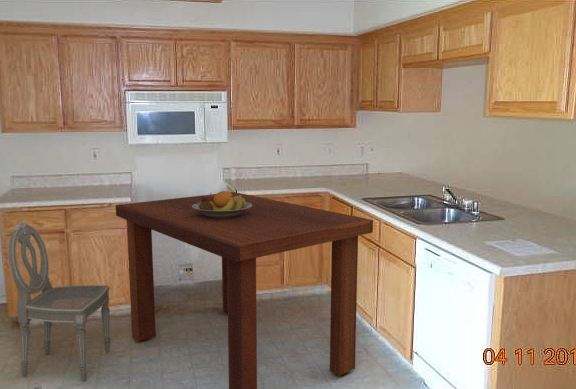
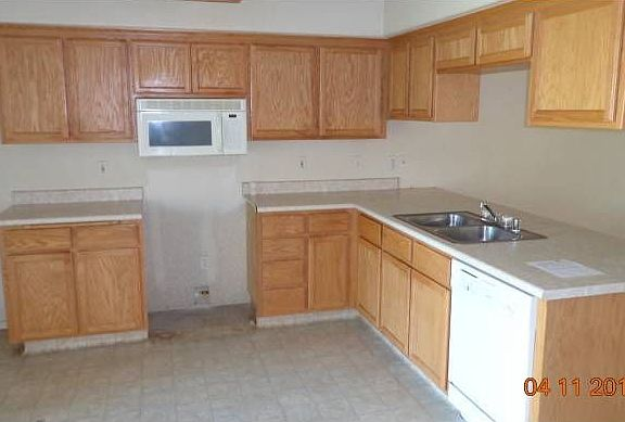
- dining table [115,191,374,389]
- dining chair [8,221,111,383]
- fruit bowl [192,190,252,218]
